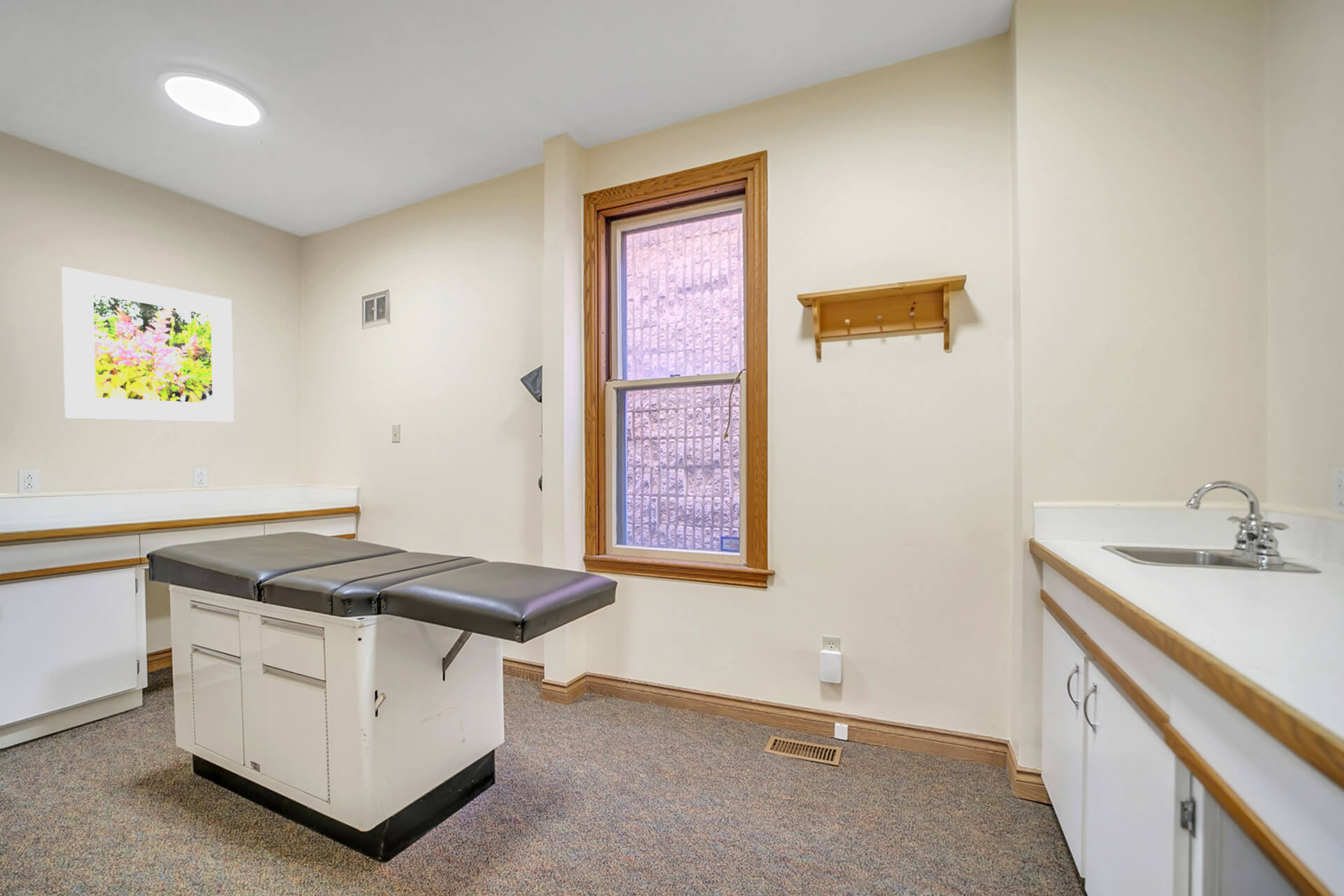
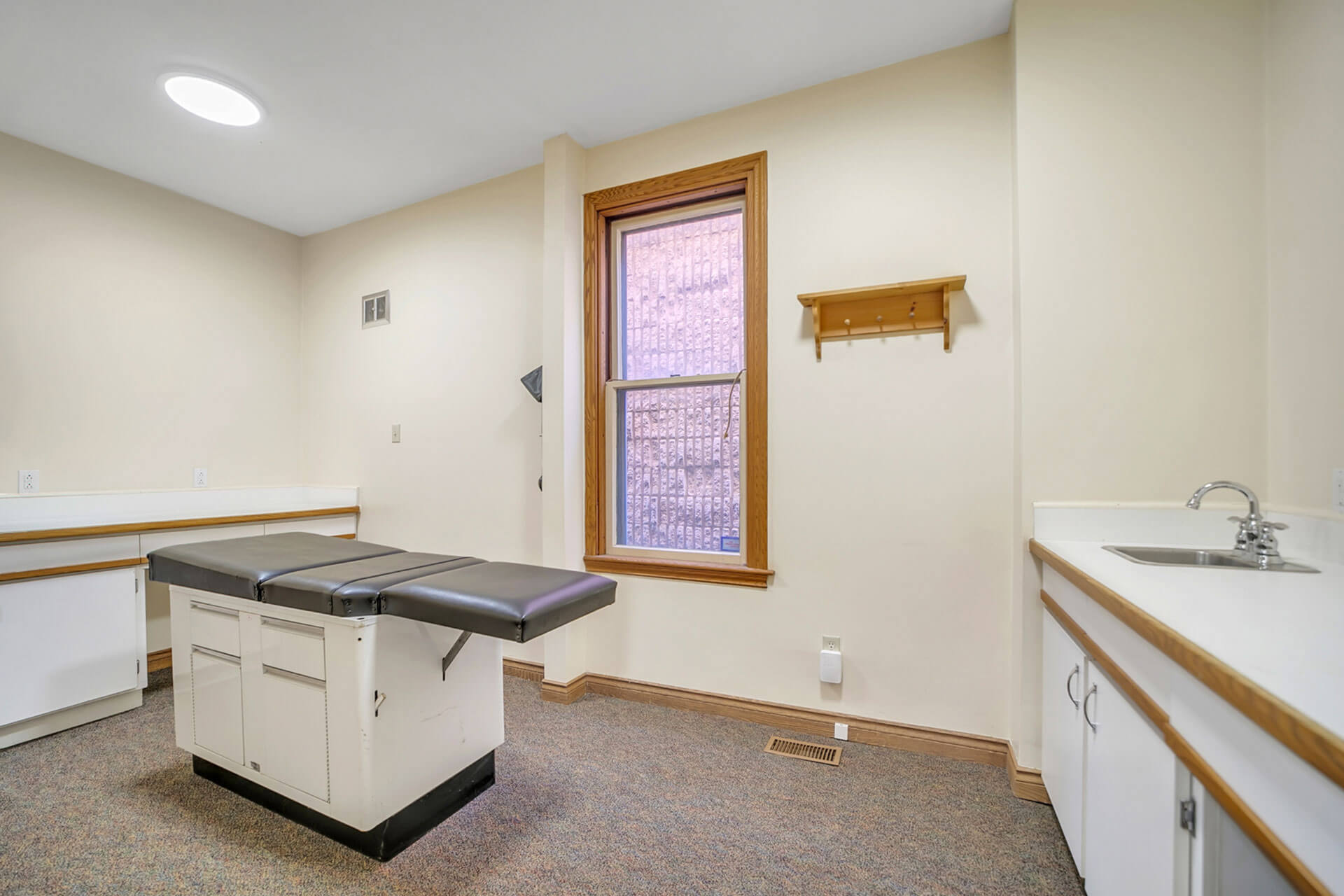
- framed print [61,266,235,423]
